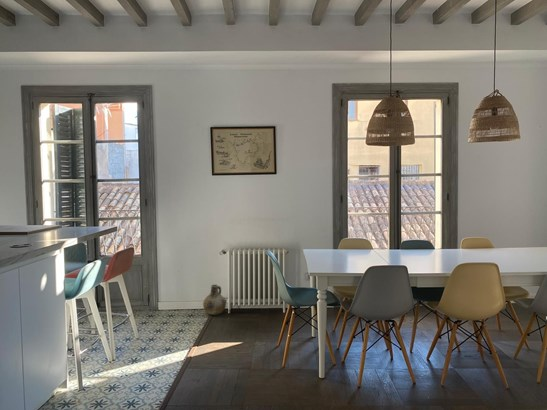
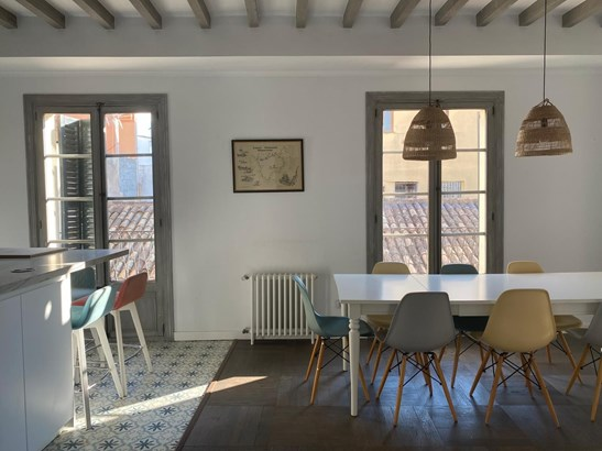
- ceramic jug [202,284,227,316]
